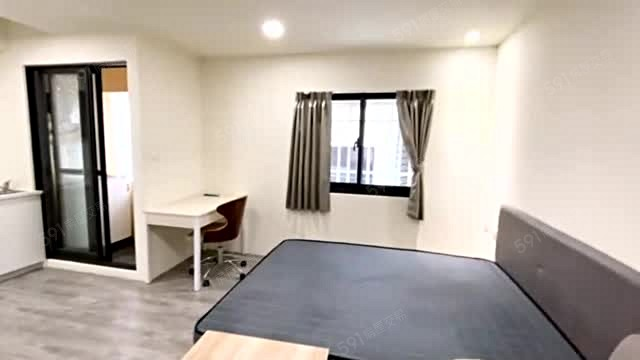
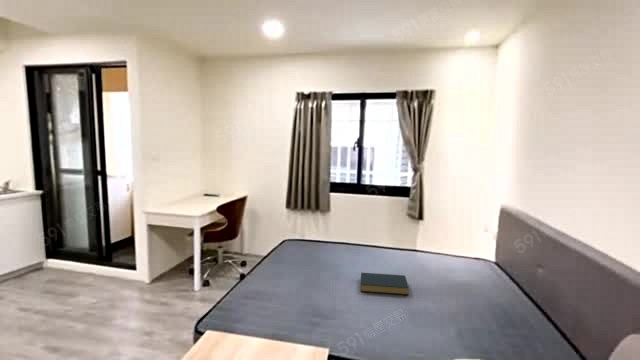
+ hardback book [360,272,410,296]
